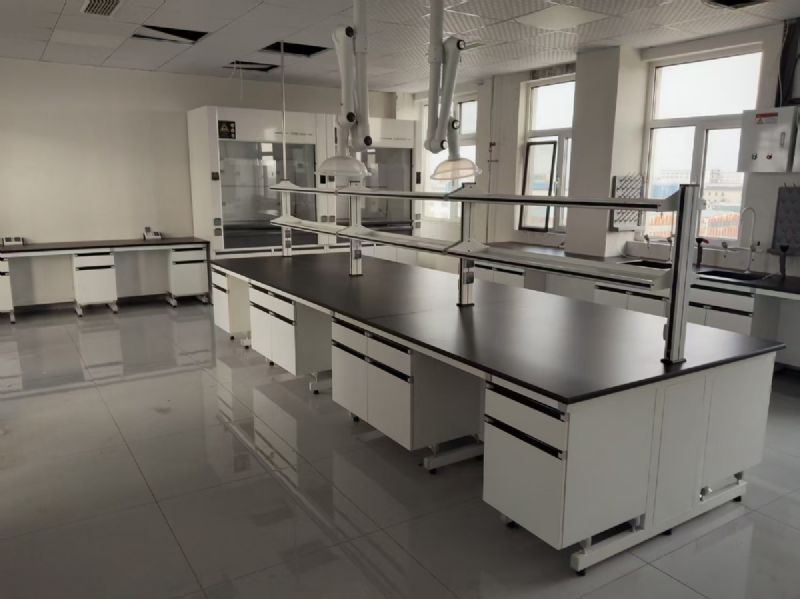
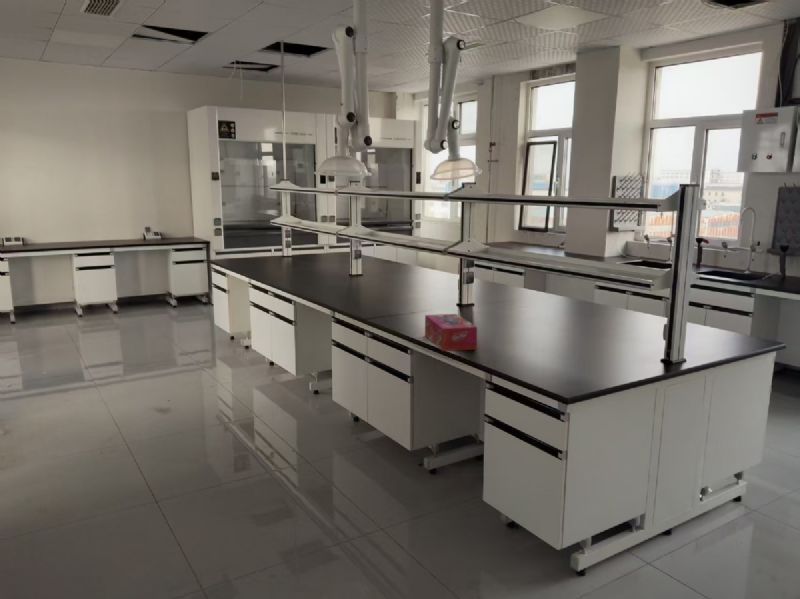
+ tissue box [424,313,478,352]
